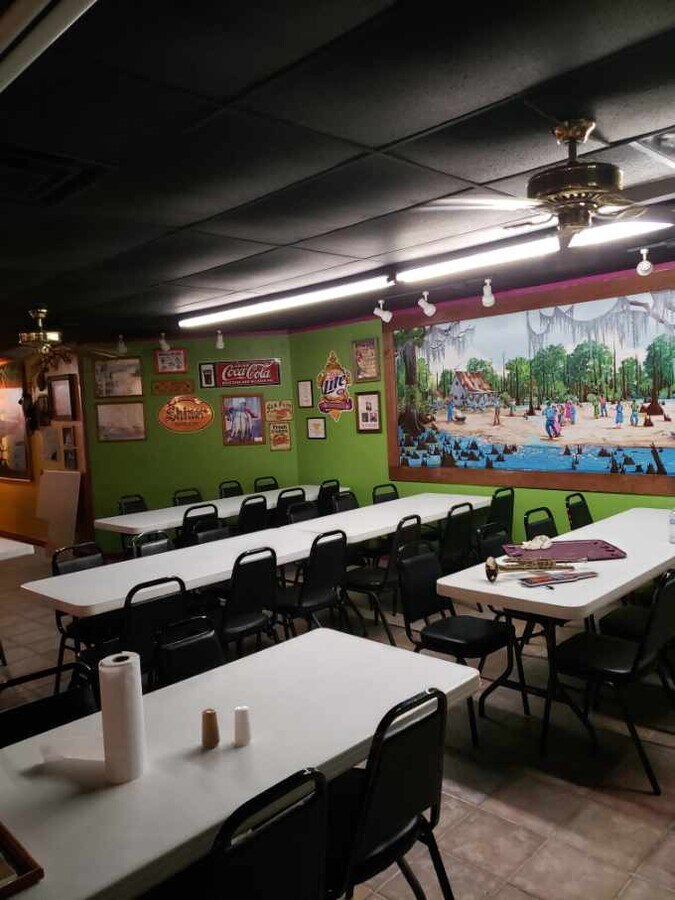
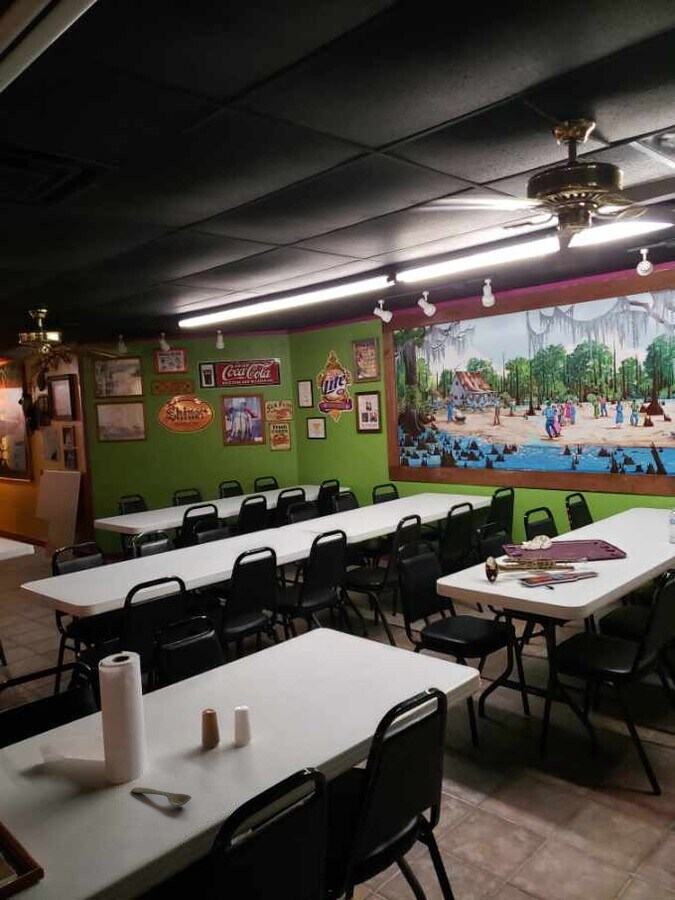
+ spoon [130,786,193,807]
